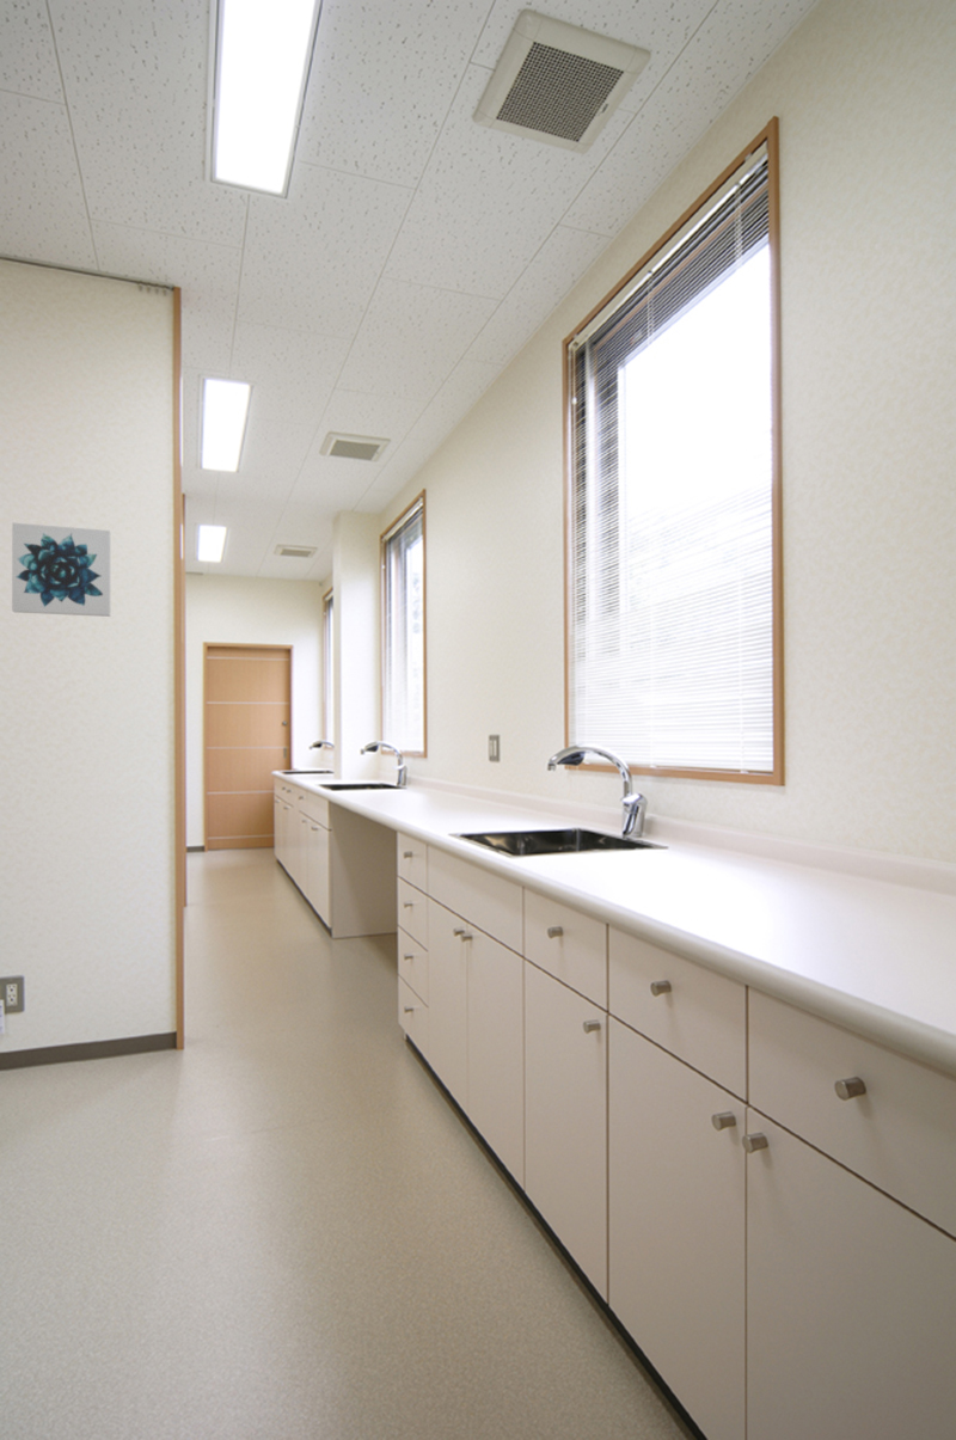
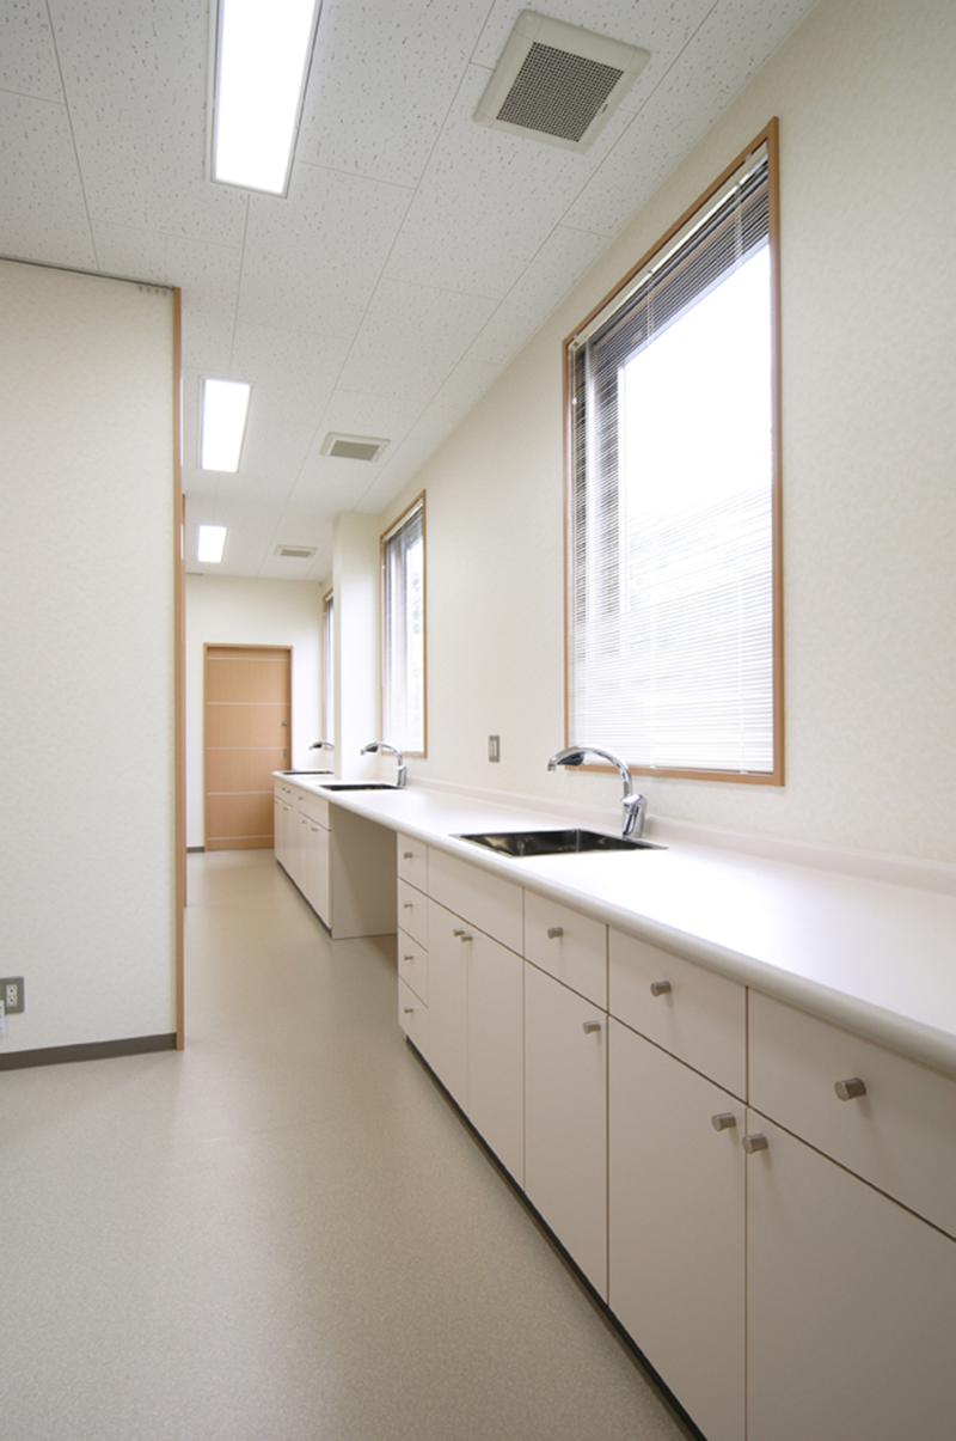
- wall art [11,522,112,618]
